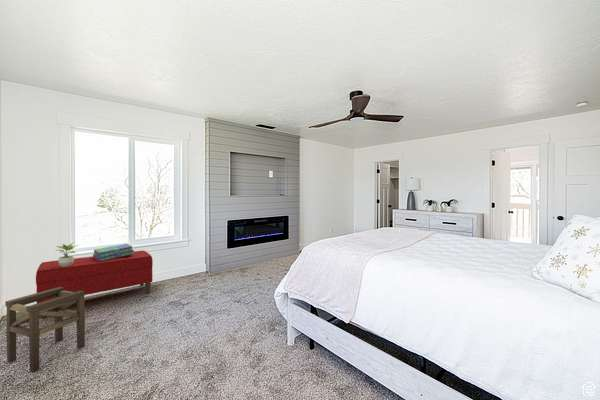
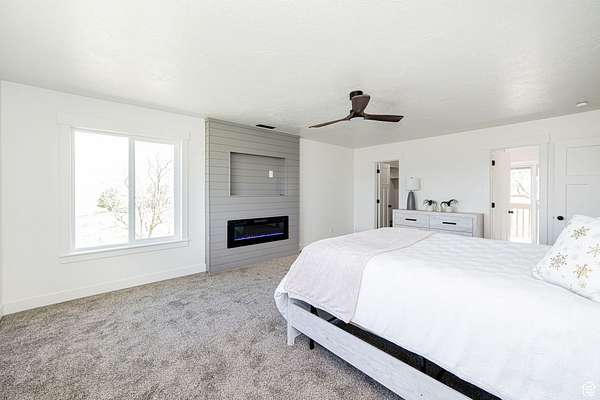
- stack of books [92,243,135,261]
- potted plant [55,241,79,267]
- stool [4,287,86,373]
- bench [35,250,154,318]
